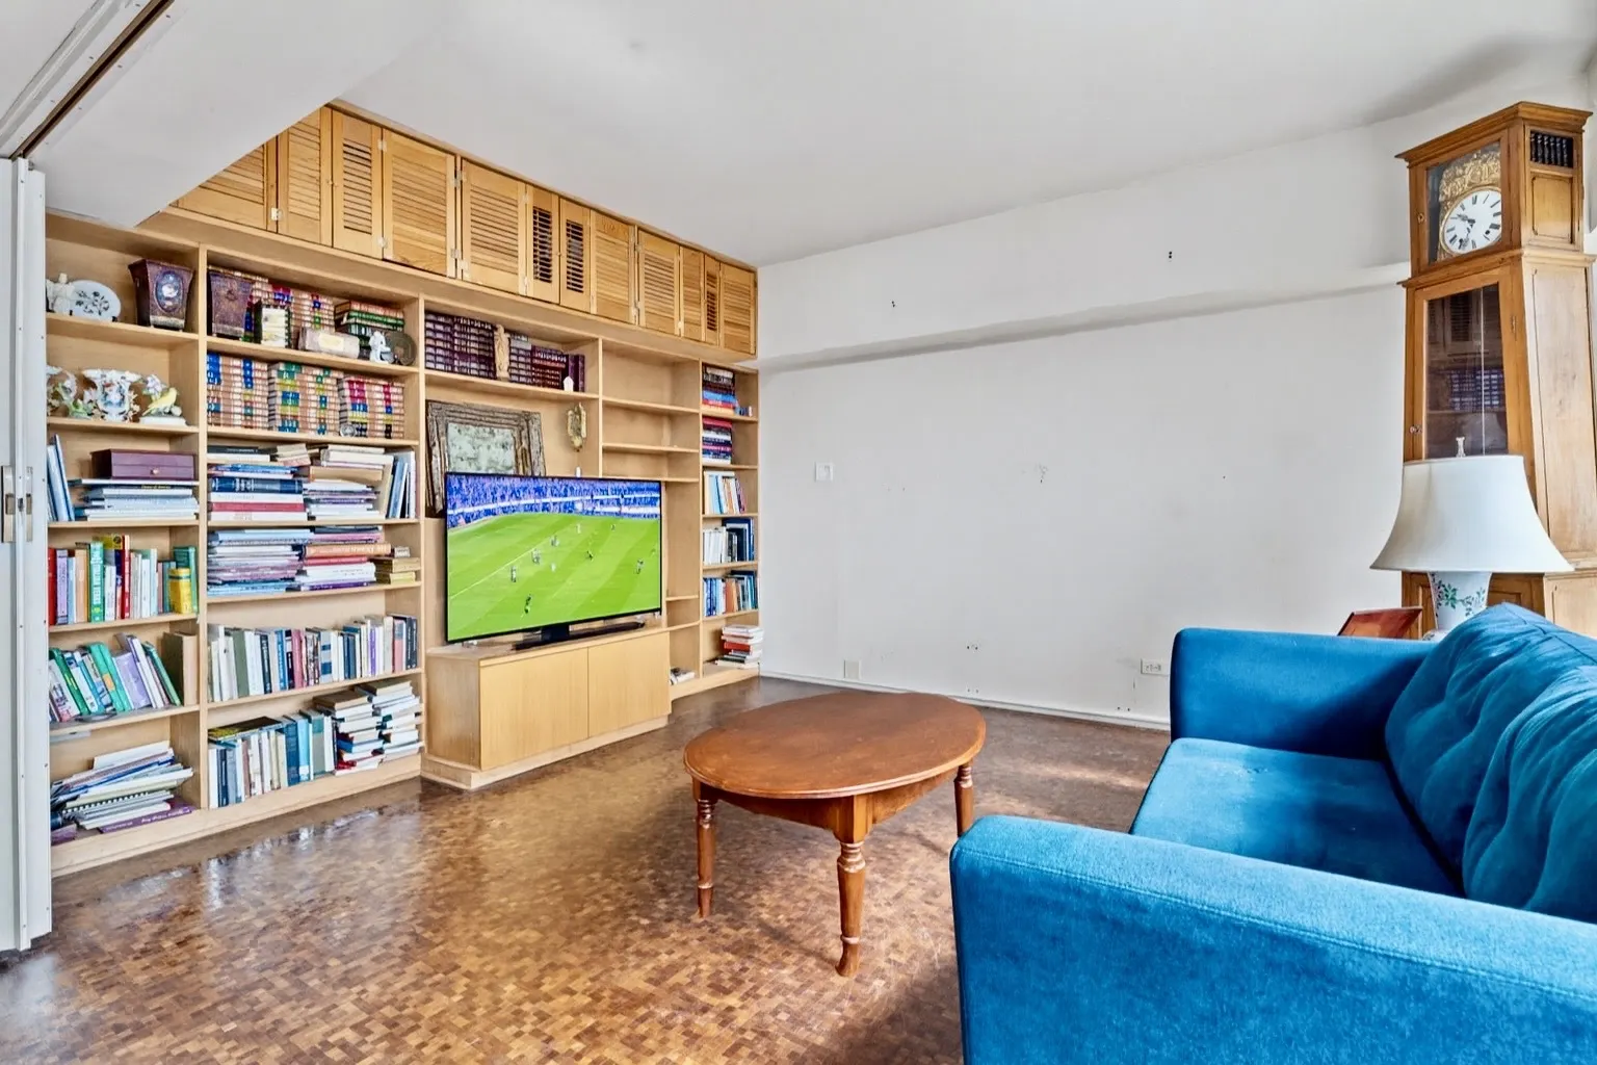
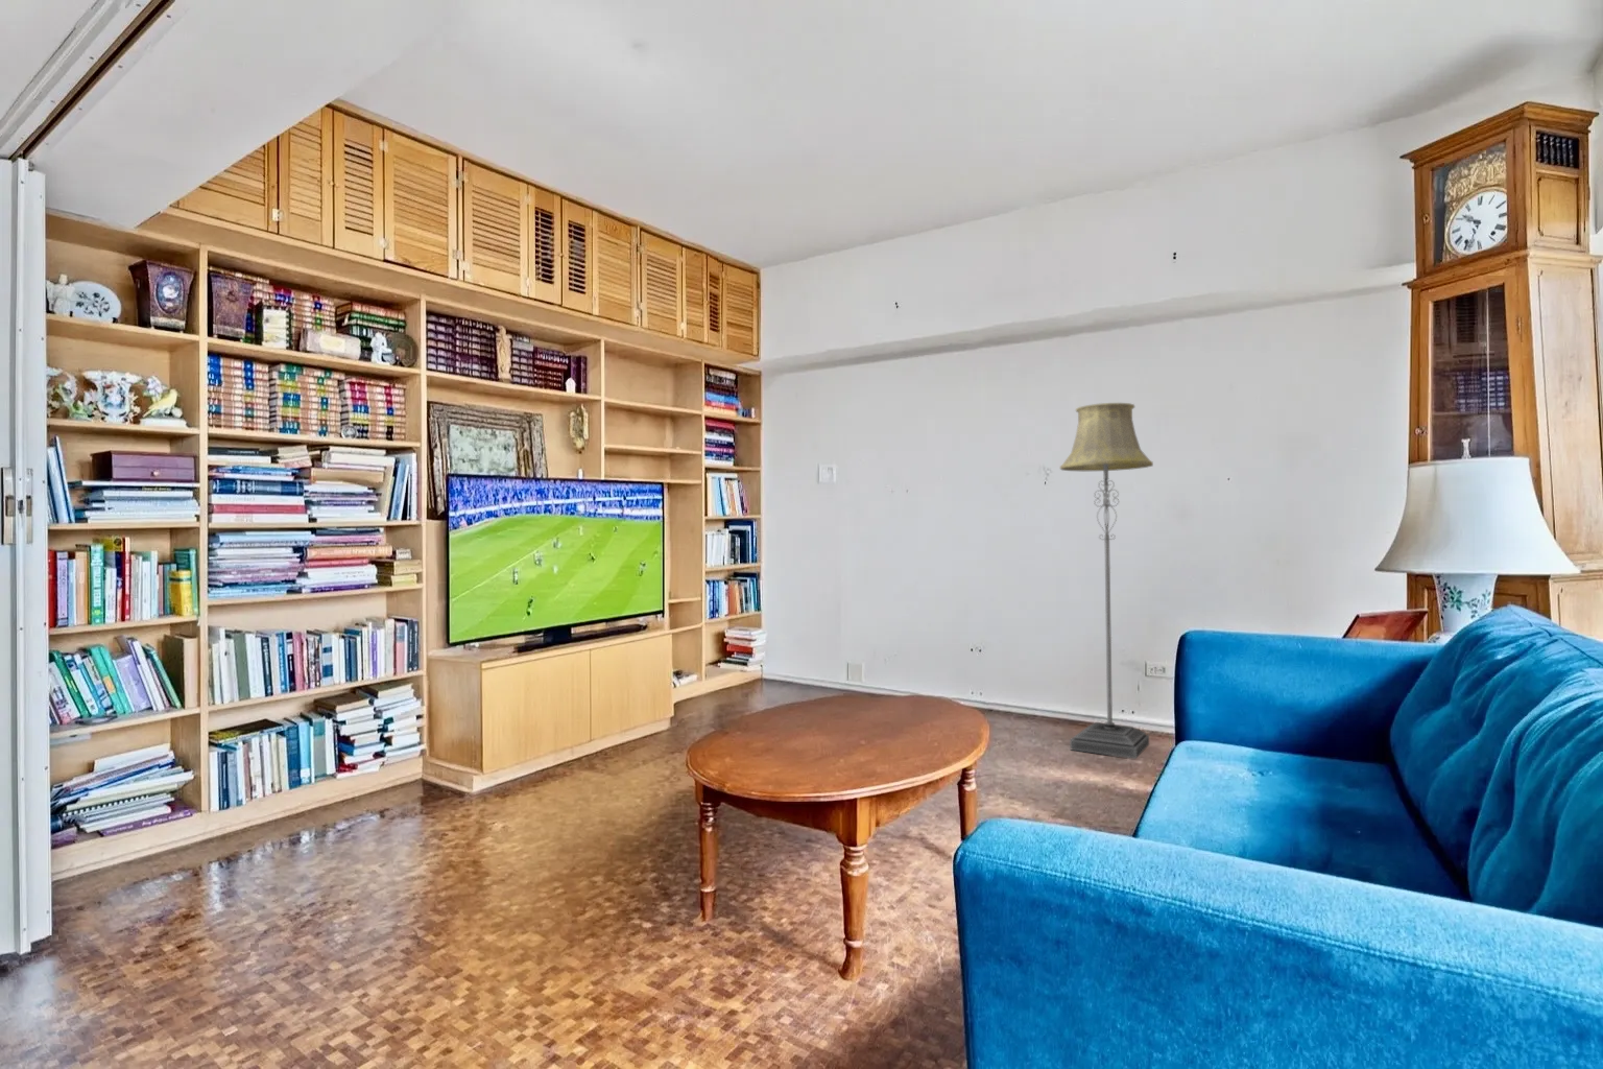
+ floor lamp [1059,402,1155,760]
